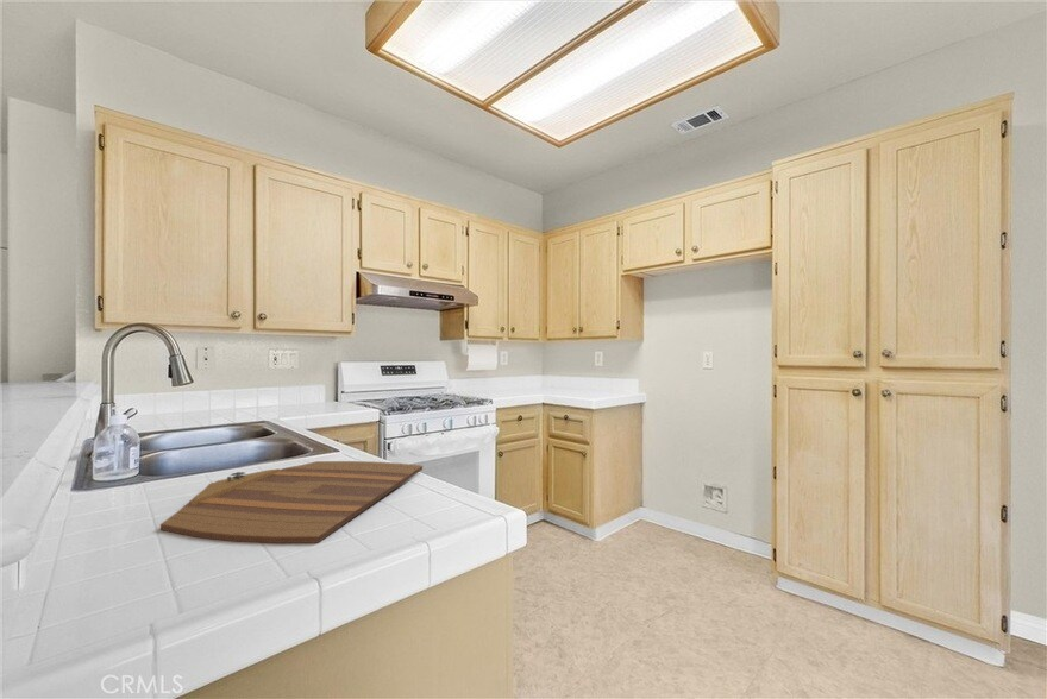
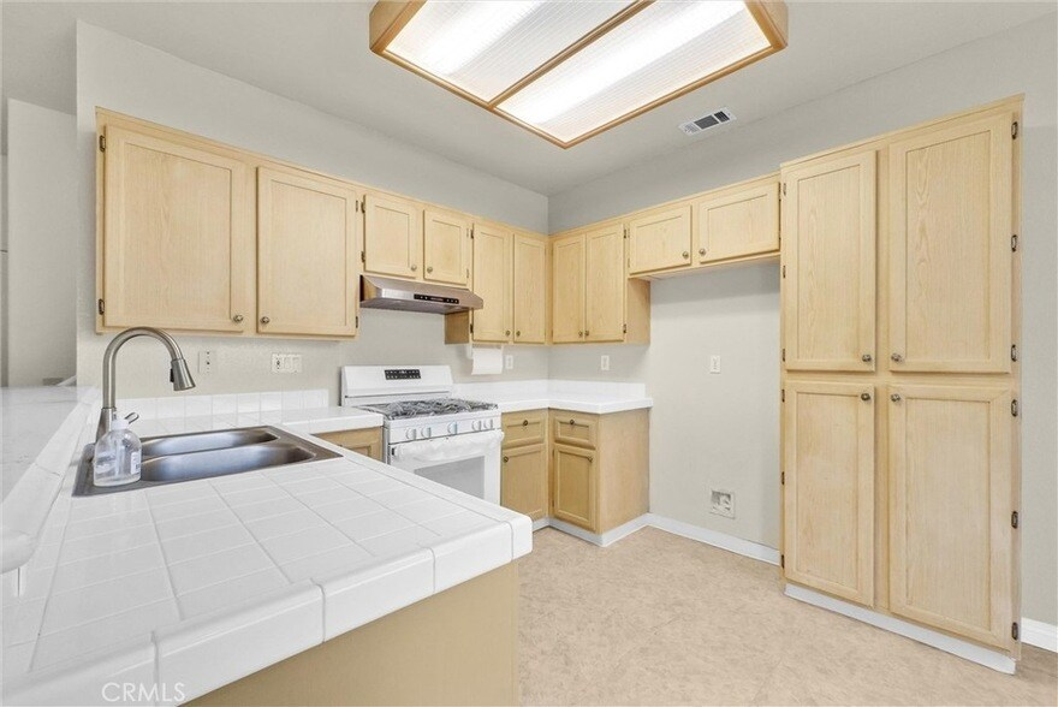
- cutting board [159,460,424,544]
